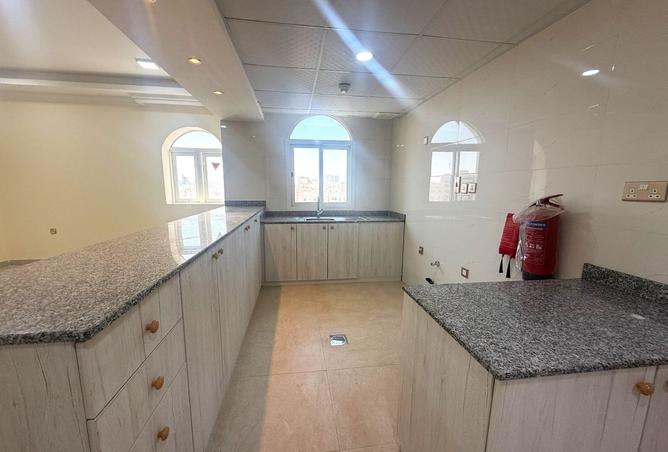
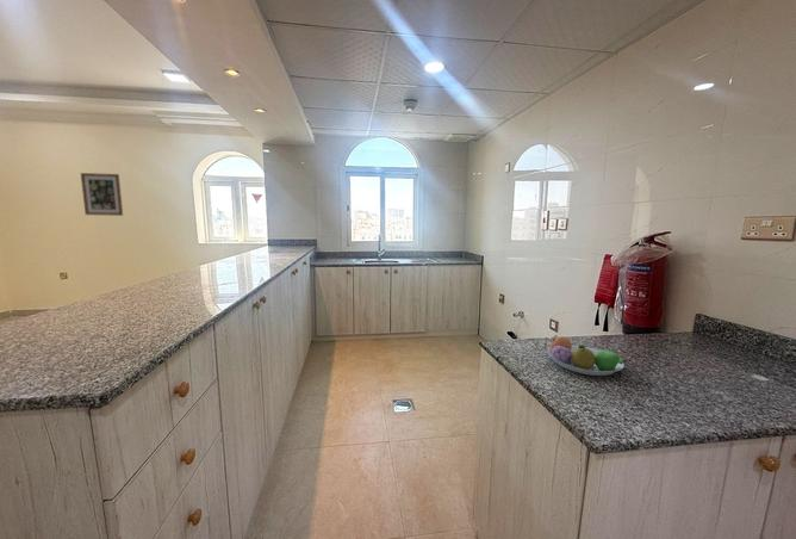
+ wall art [80,172,124,217]
+ fruit bowl [546,334,626,377]
